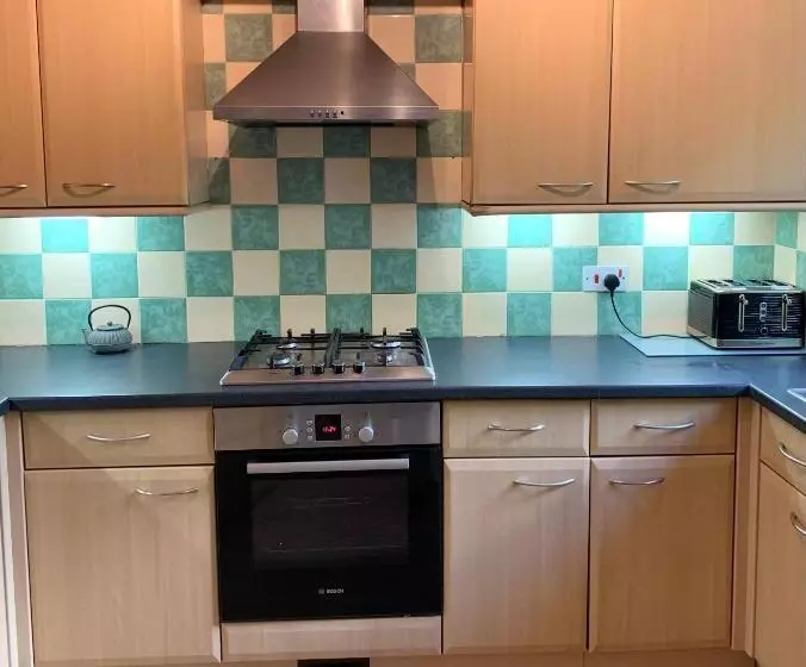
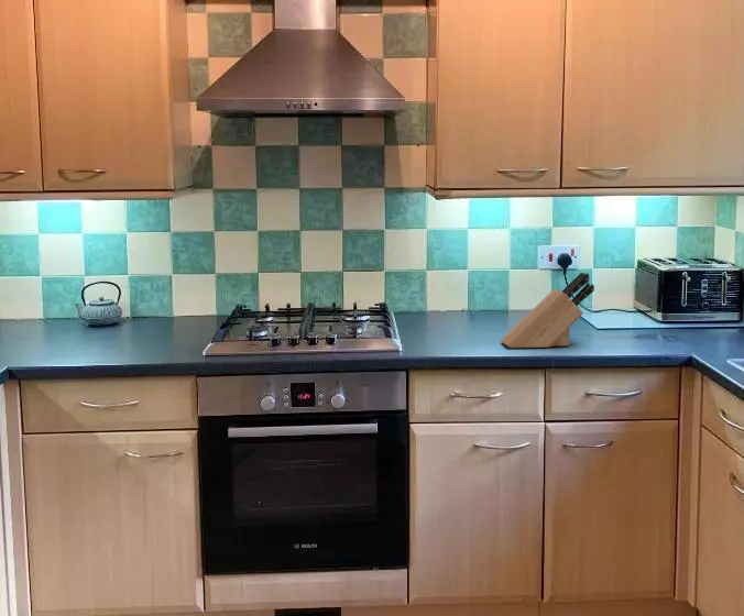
+ knife block [500,272,595,349]
